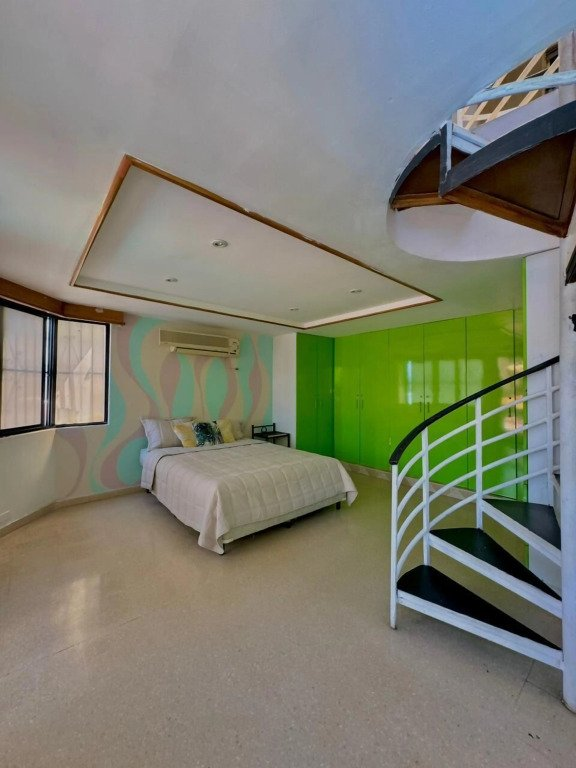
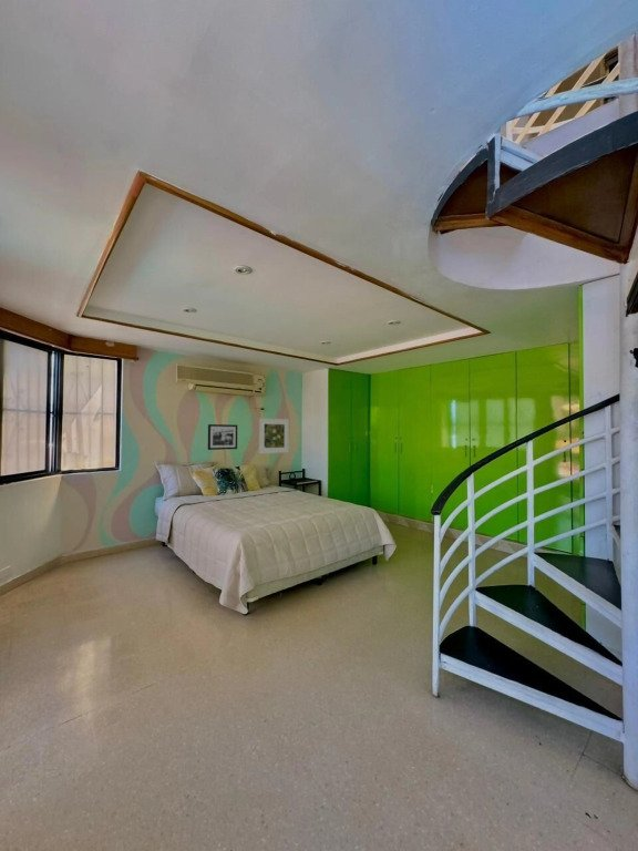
+ picture frame [207,423,238,451]
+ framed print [258,418,290,454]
